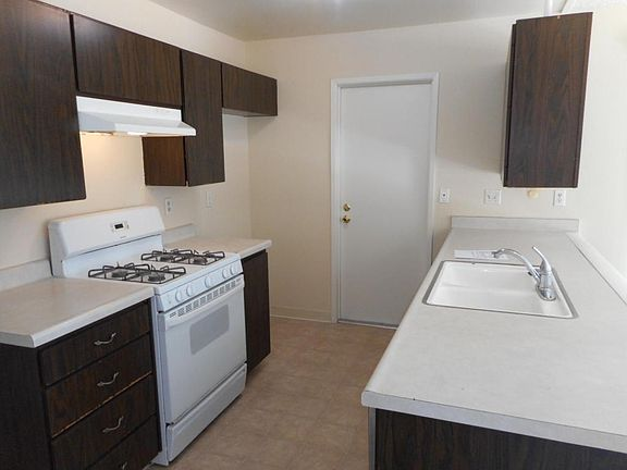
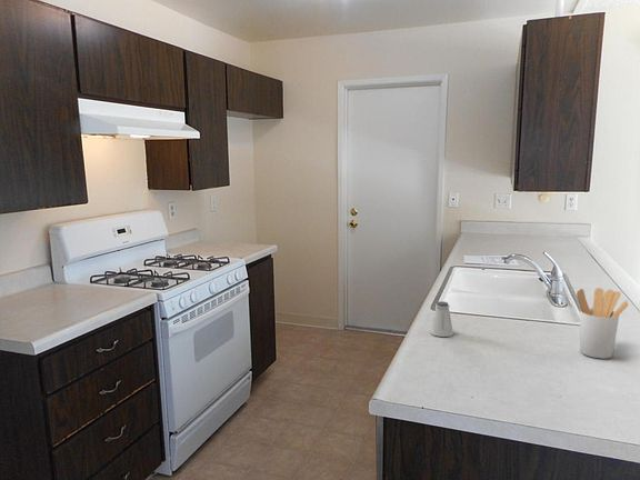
+ utensil holder [576,287,629,360]
+ saltshaker [429,300,454,338]
